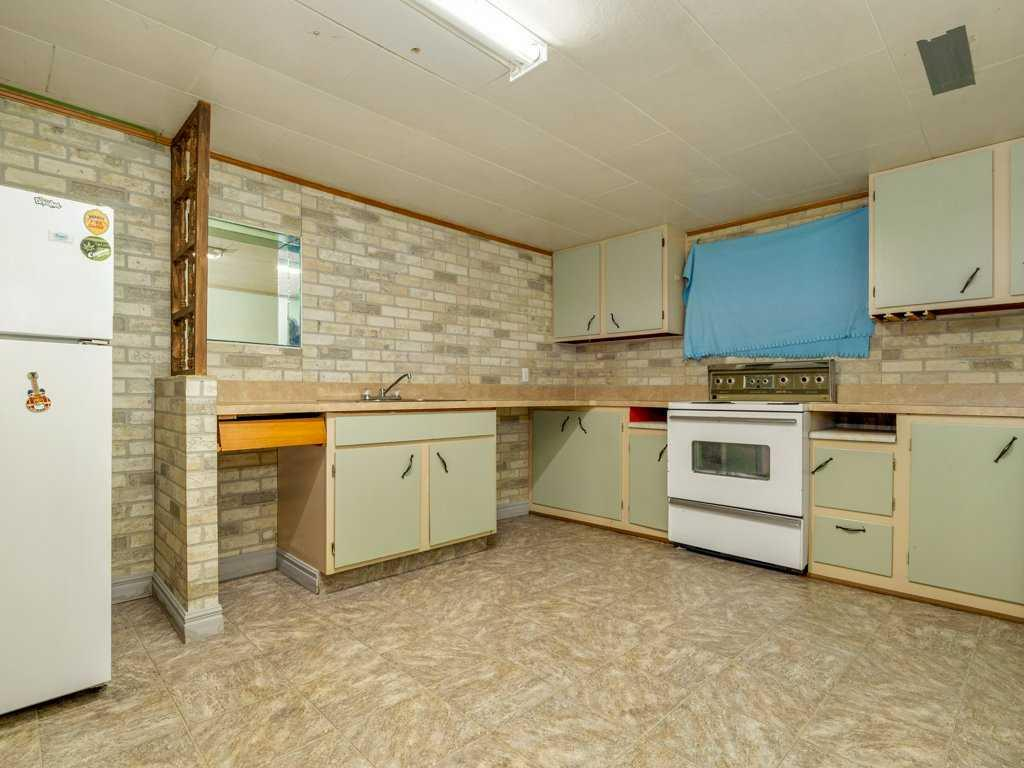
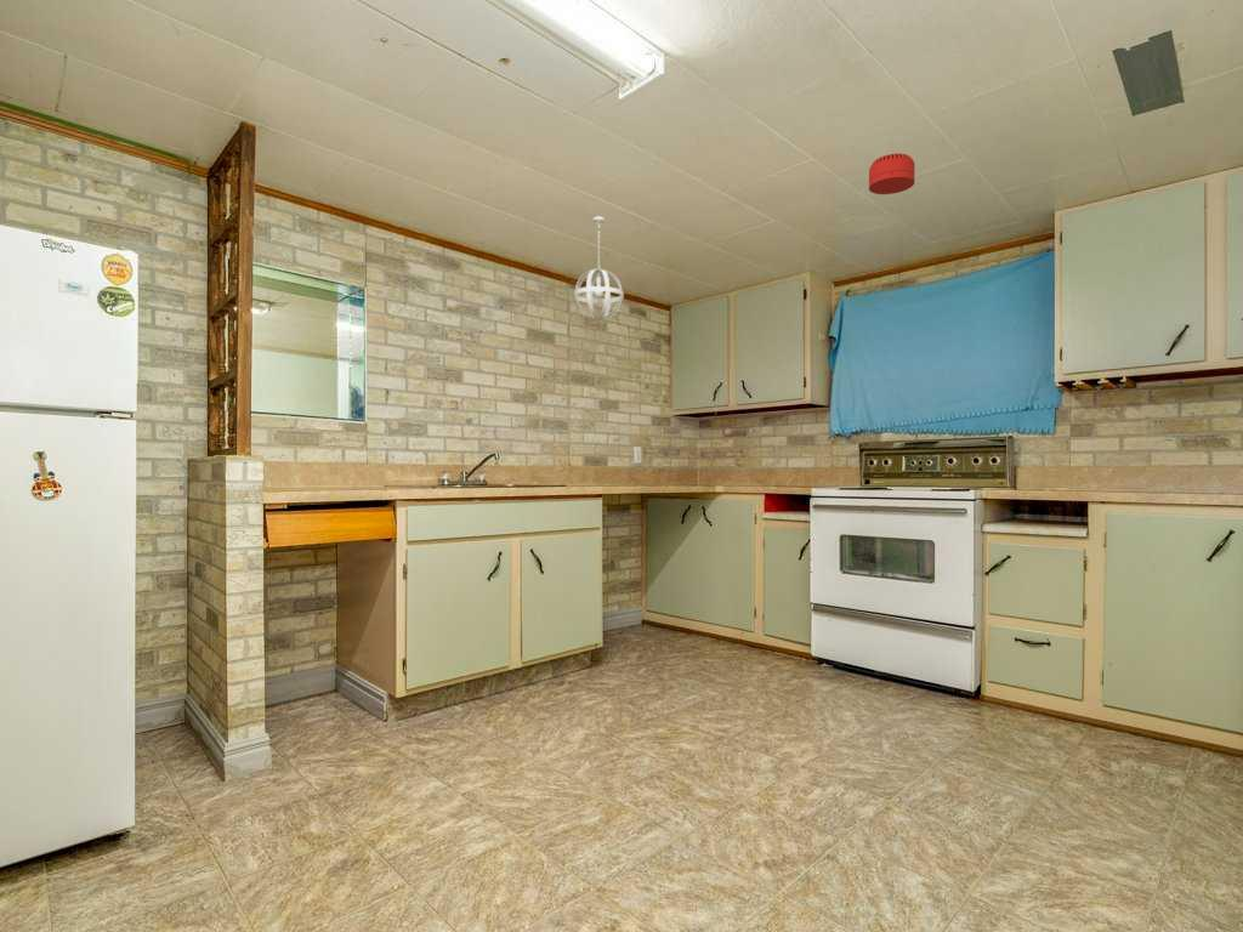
+ smoke detector [868,153,916,195]
+ pendant light [573,216,625,322]
